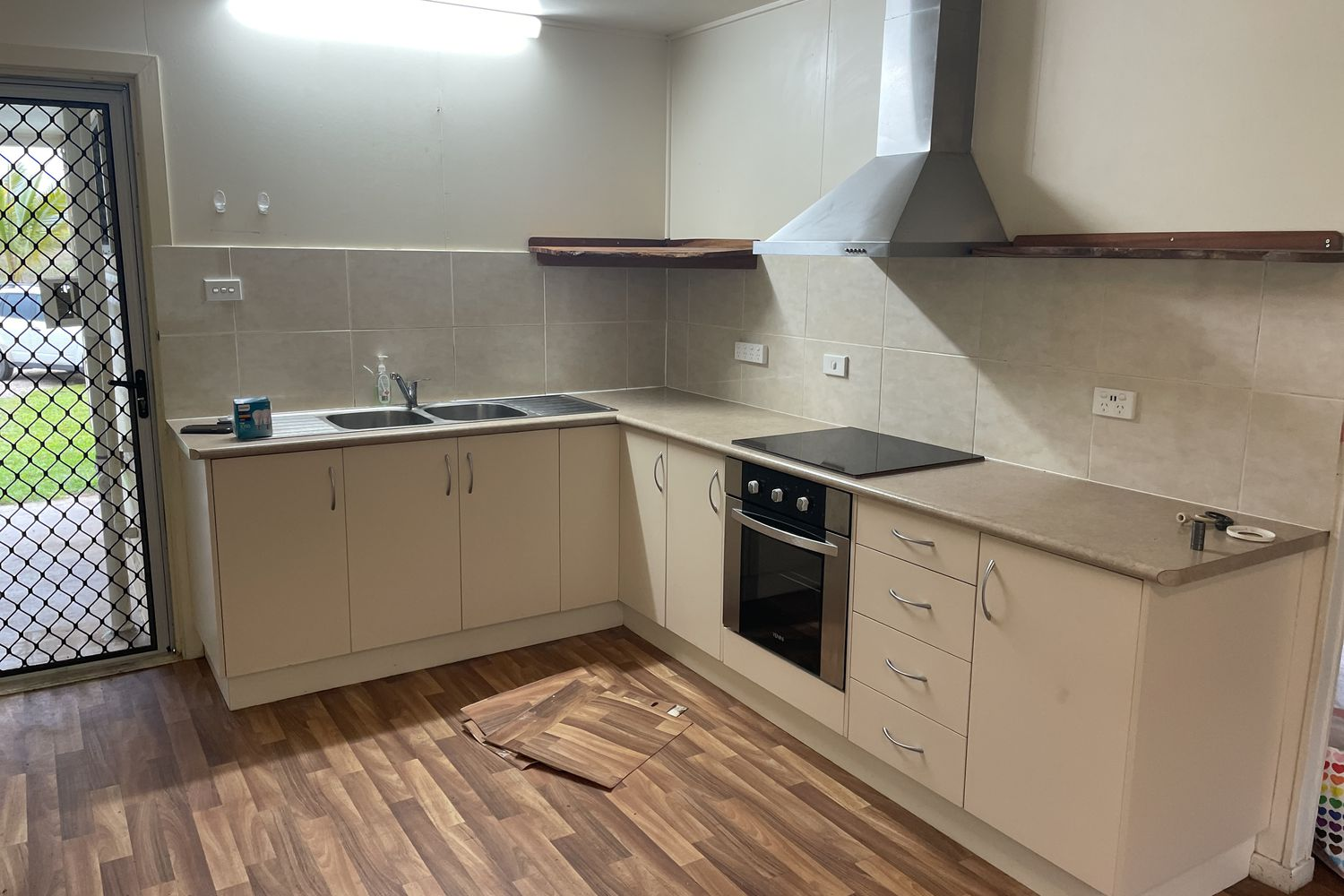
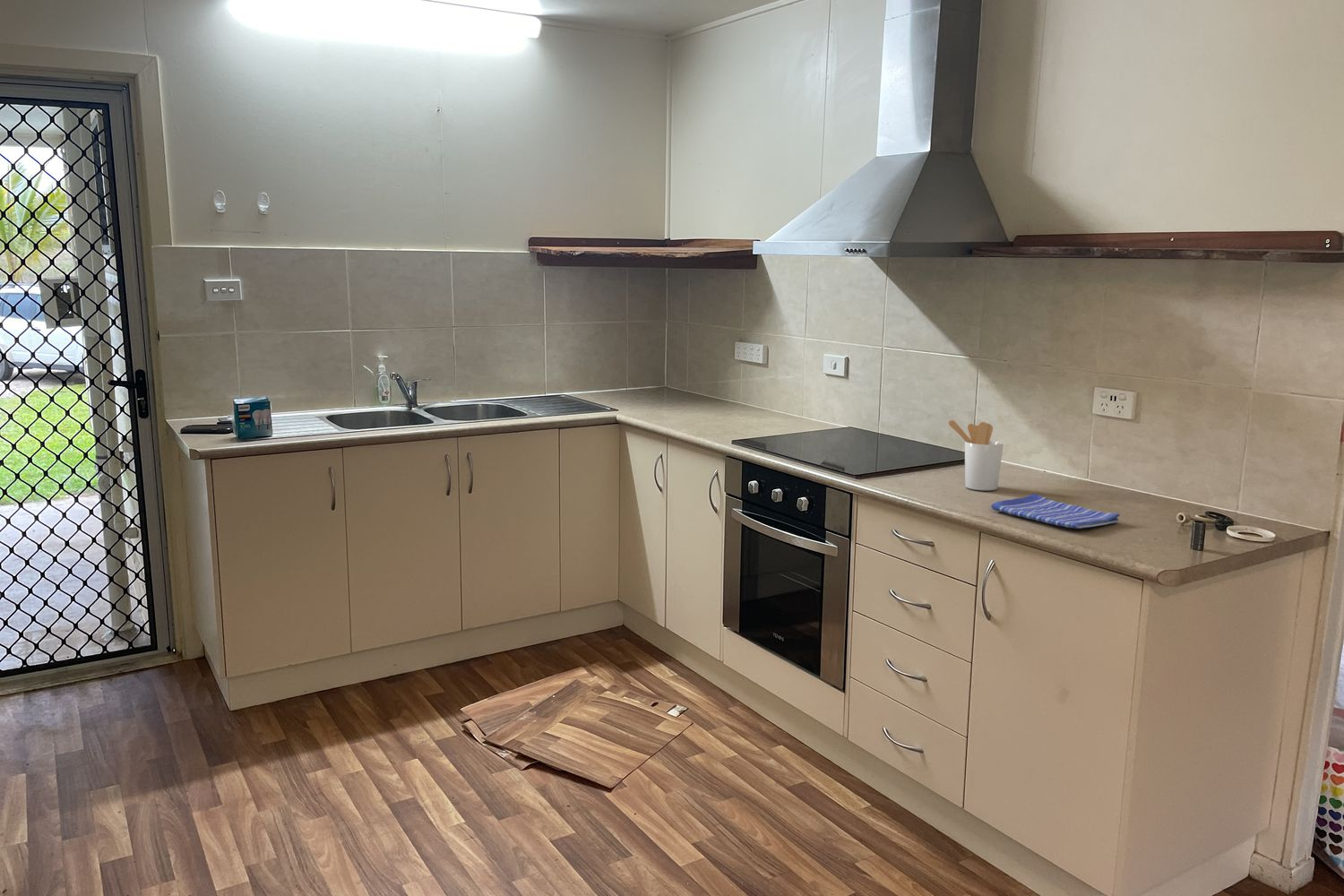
+ utensil holder [946,419,1004,491]
+ dish towel [990,493,1121,530]
